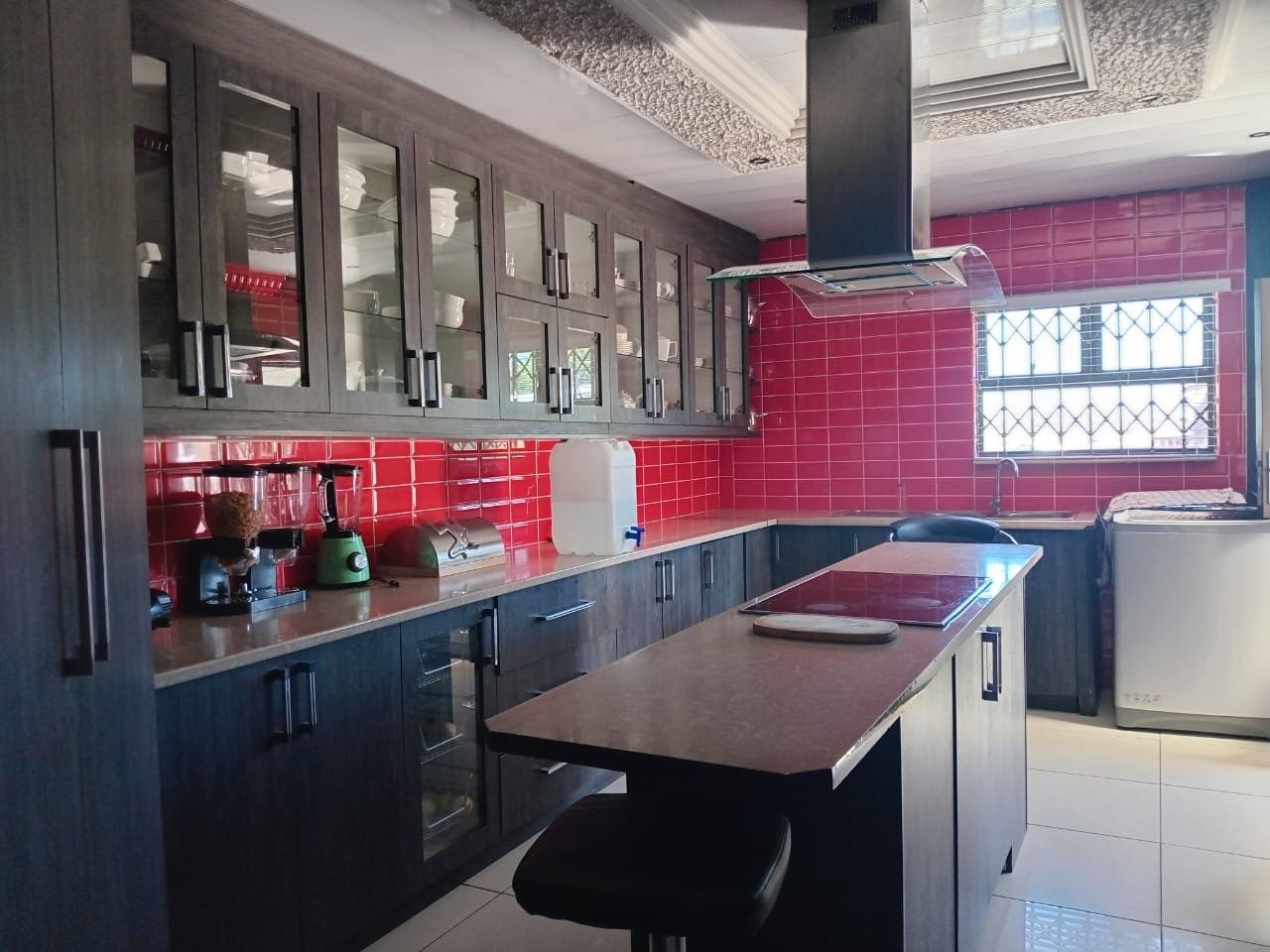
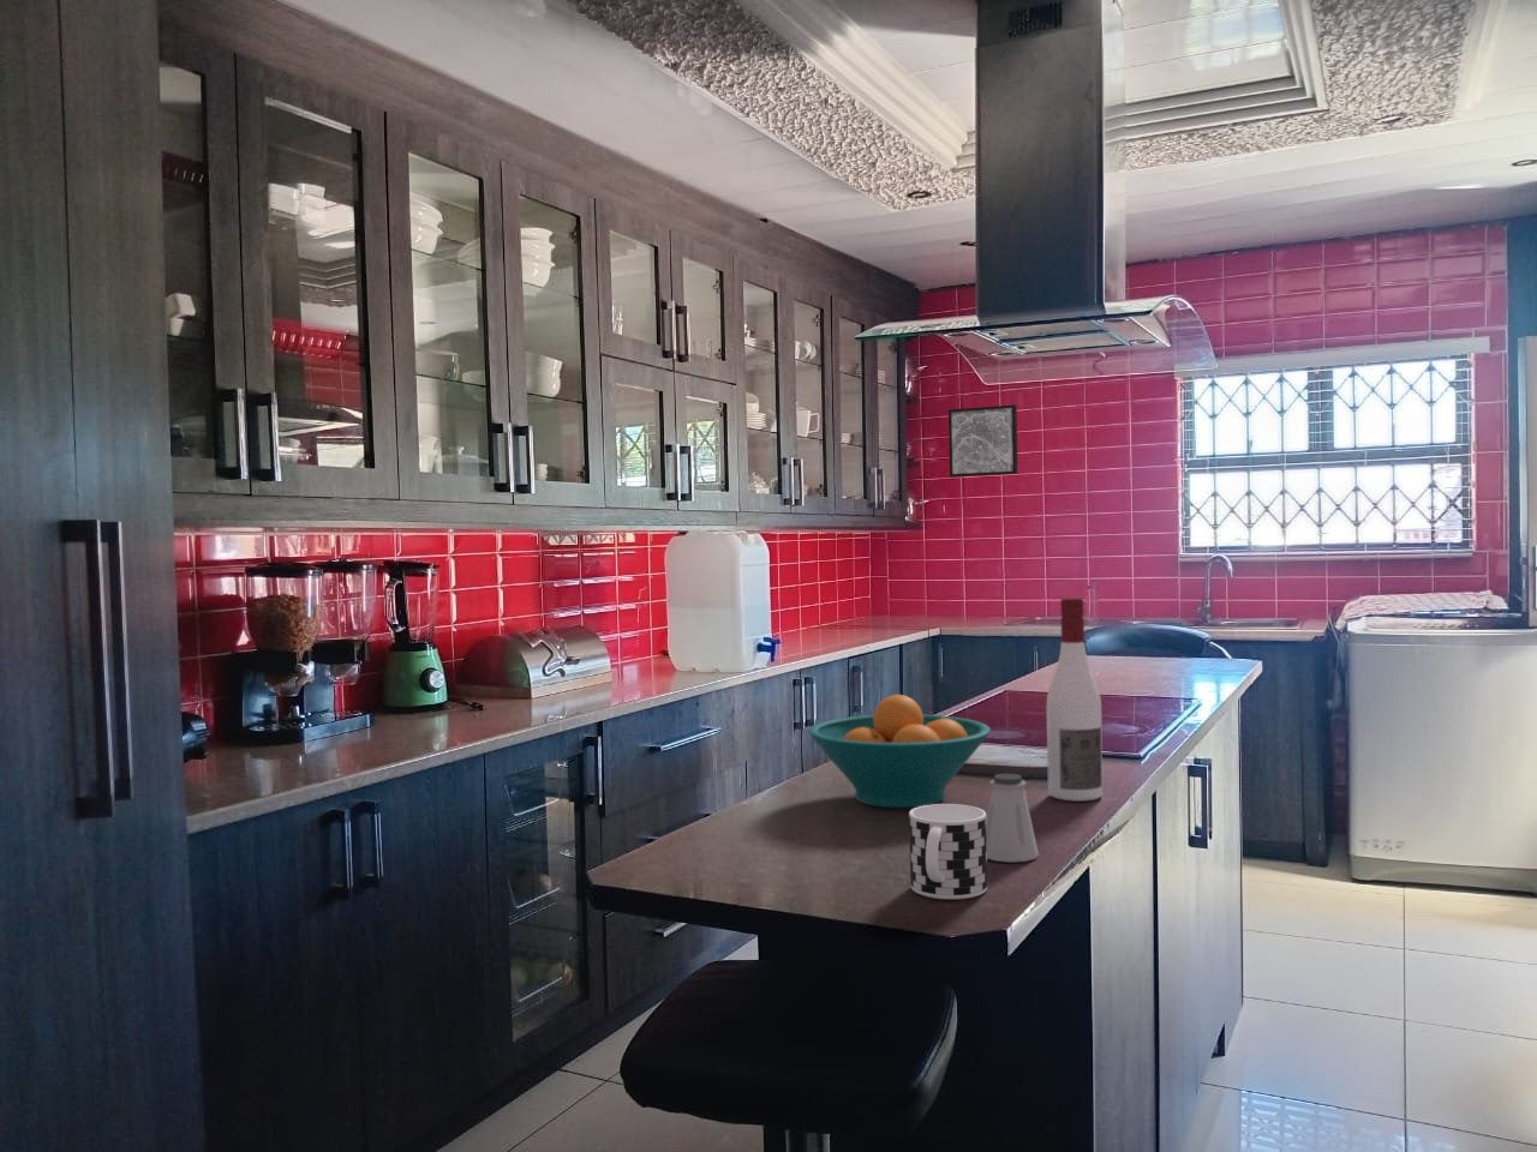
+ saltshaker [986,773,1040,863]
+ wall art [948,403,1019,478]
+ fruit bowl [807,693,992,808]
+ cup [908,802,989,900]
+ alcohol [1046,597,1104,802]
